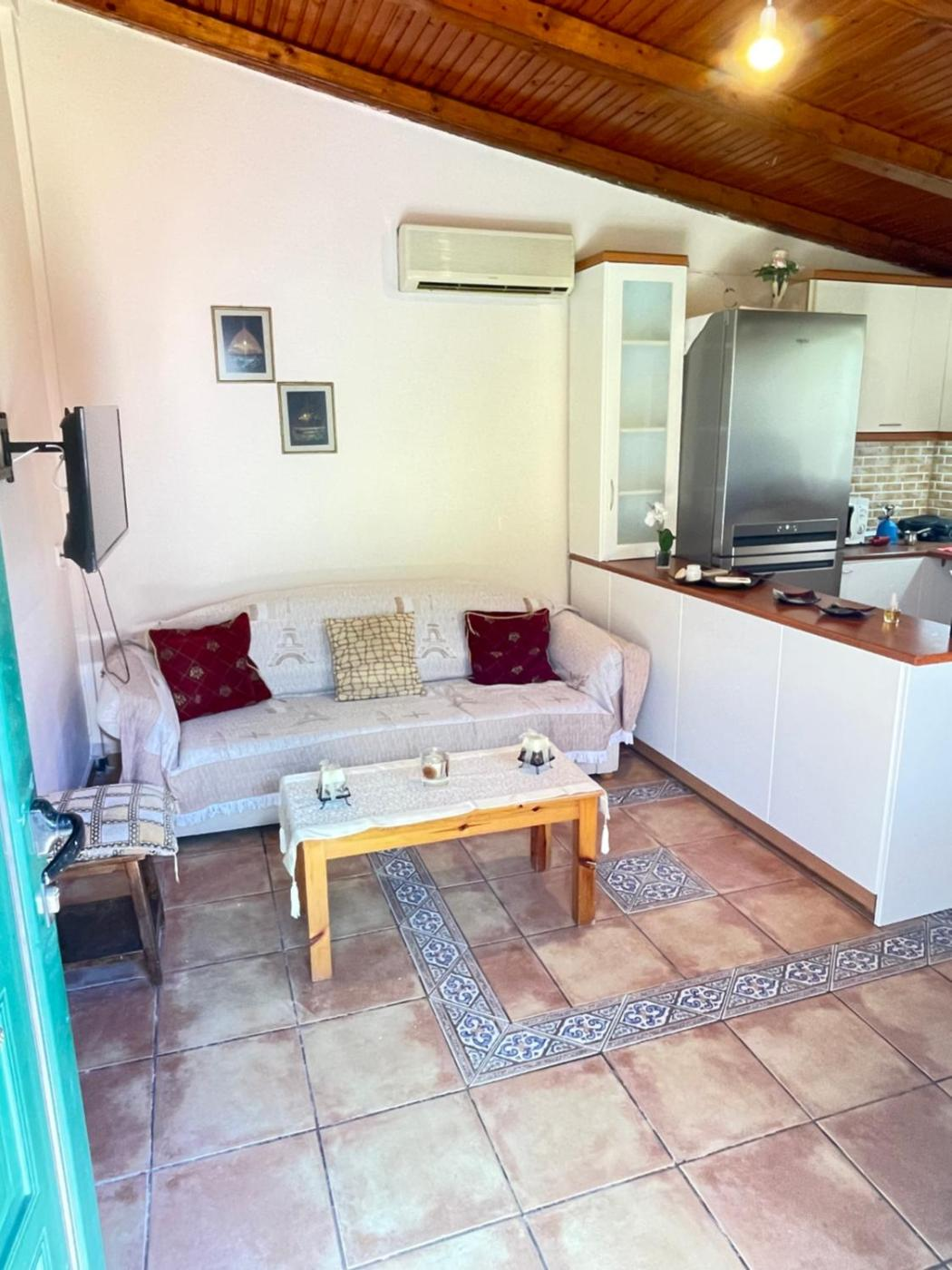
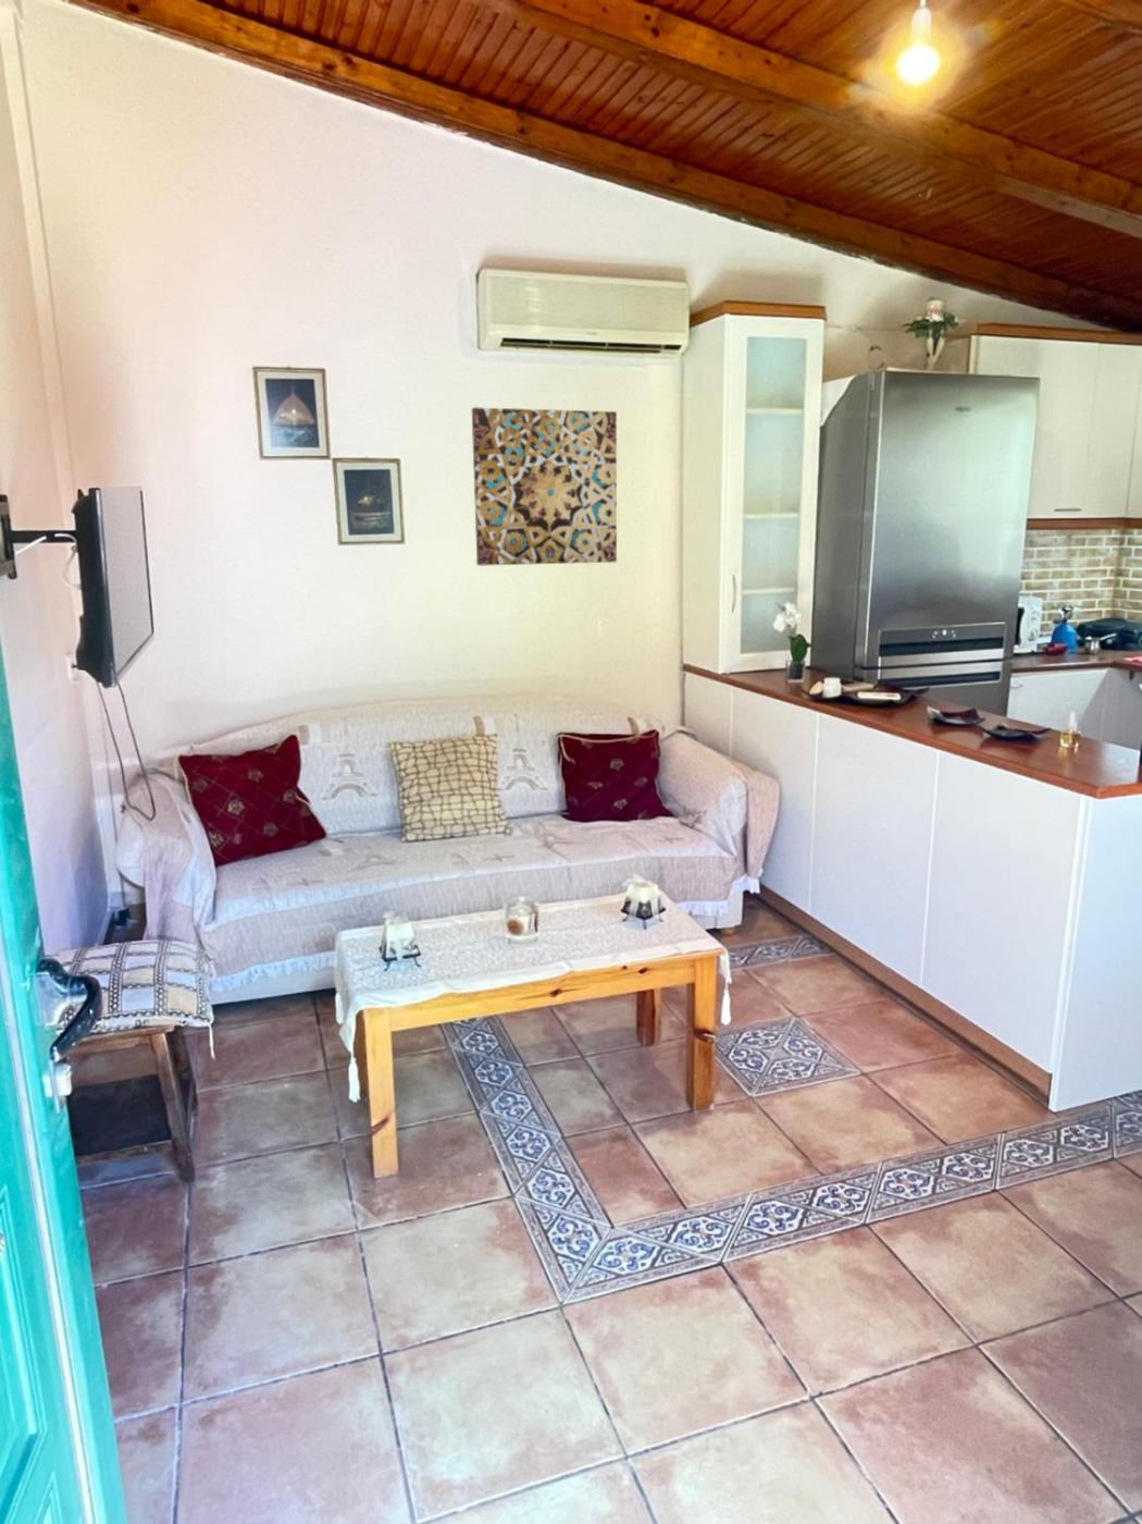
+ wall art [471,406,618,568]
